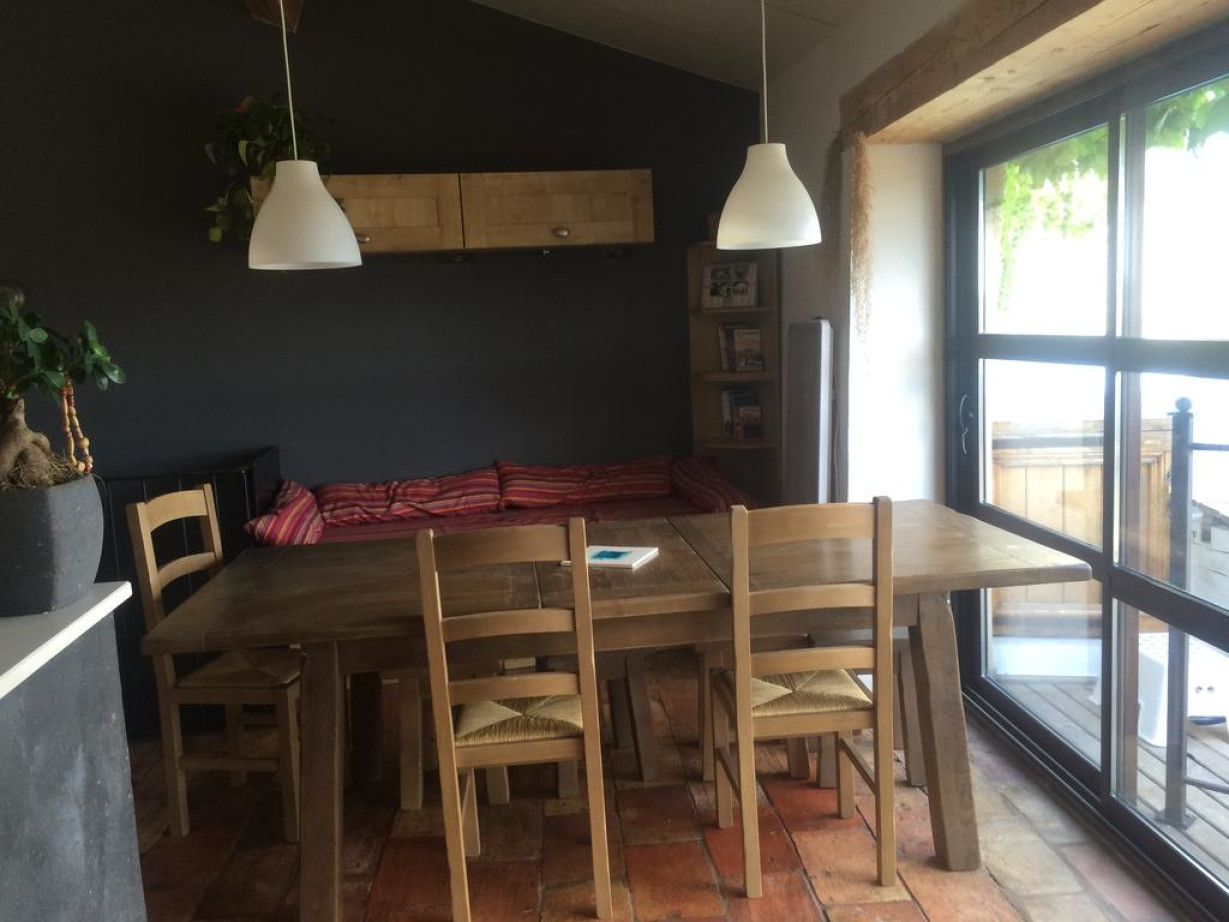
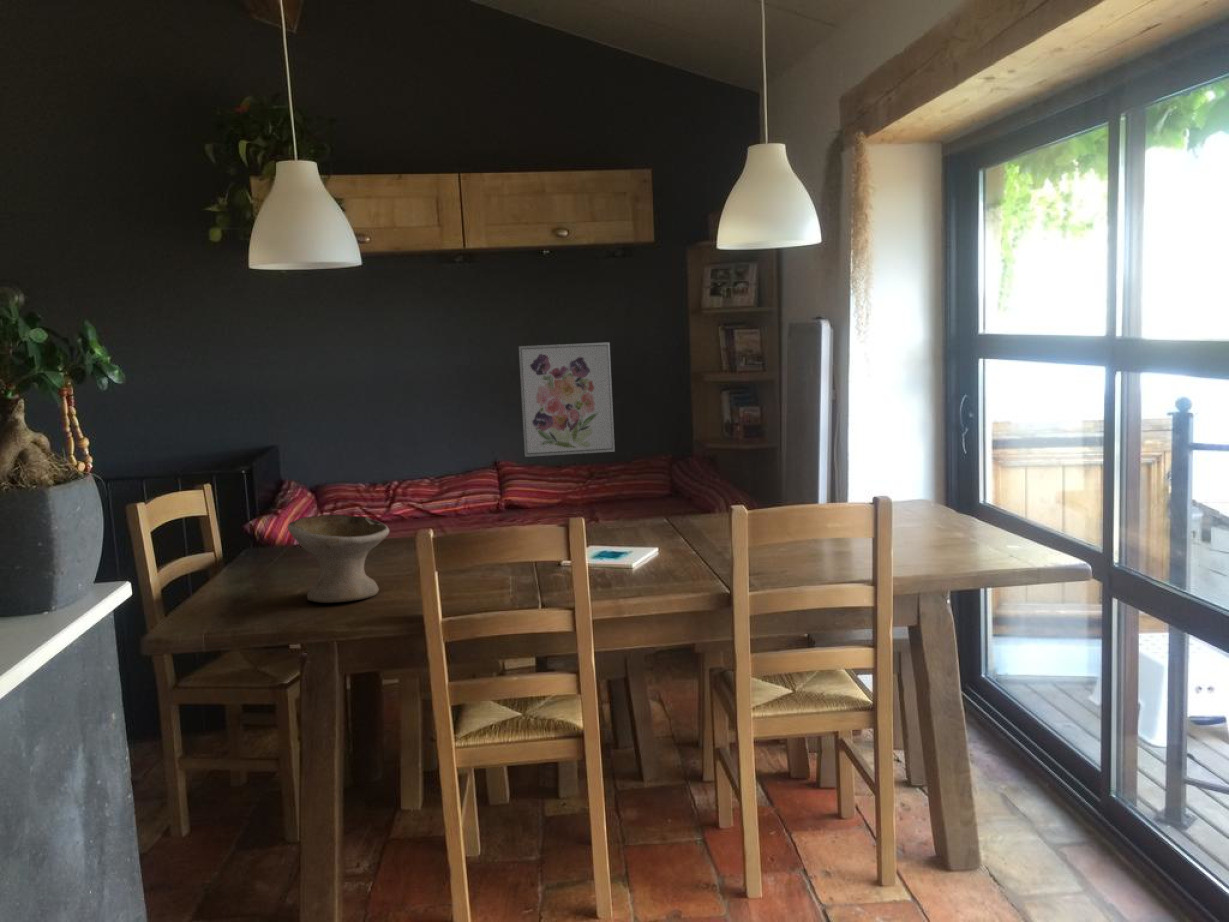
+ wall art [518,341,616,458]
+ bowl [287,514,390,604]
